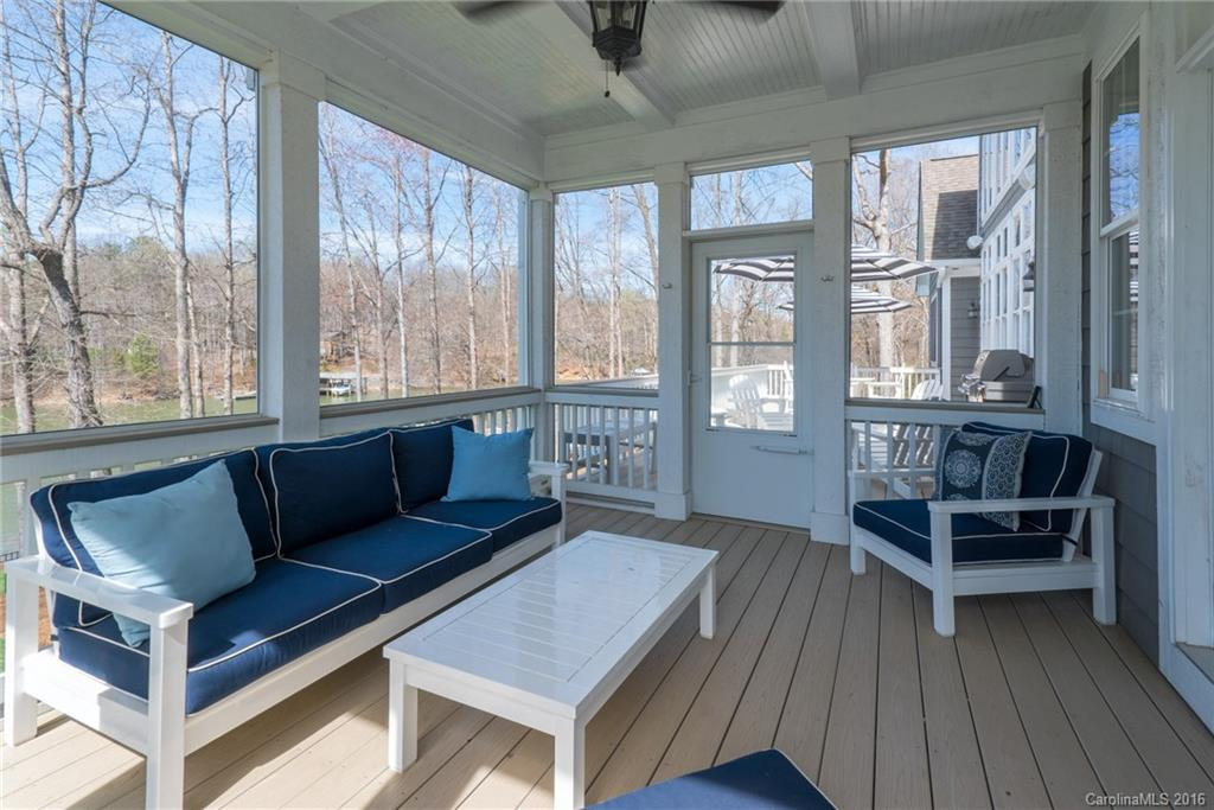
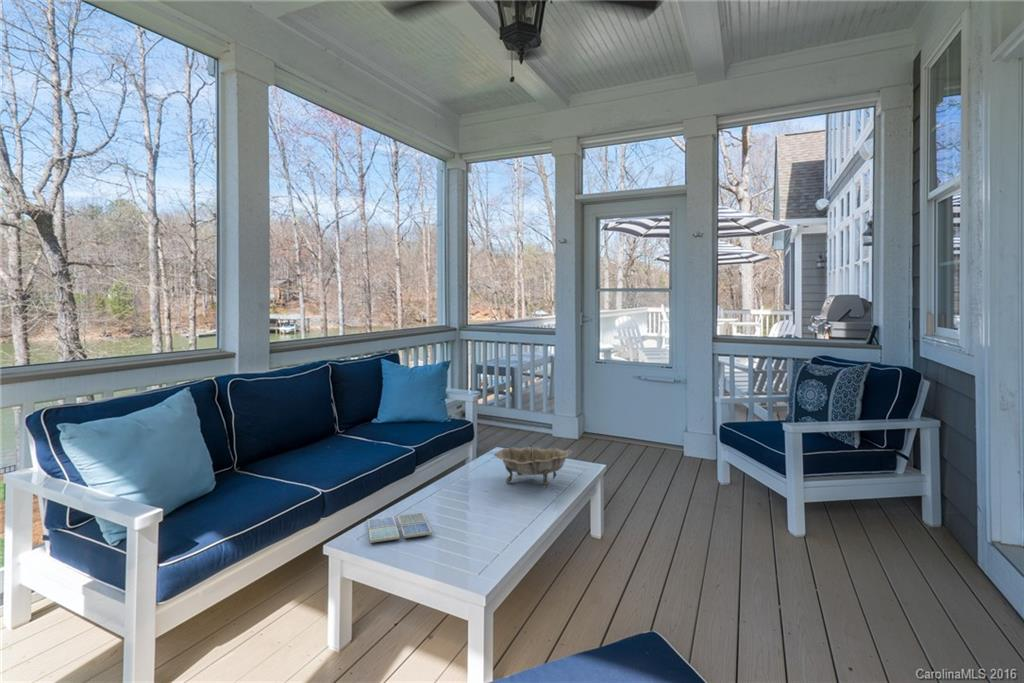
+ decorative bowl [492,446,574,489]
+ drink coaster [366,511,433,544]
